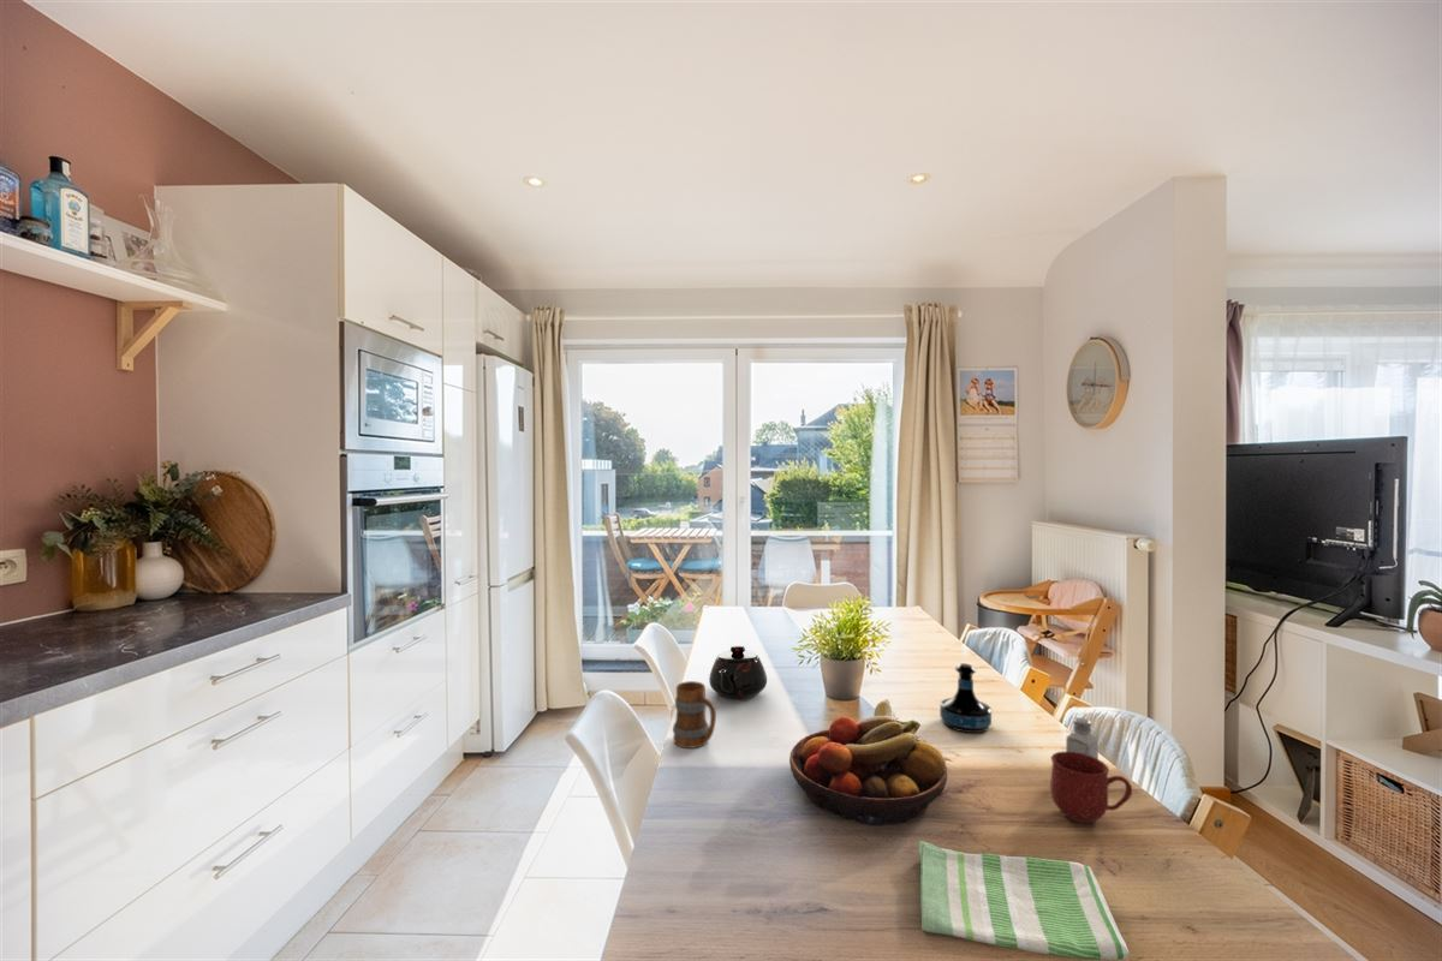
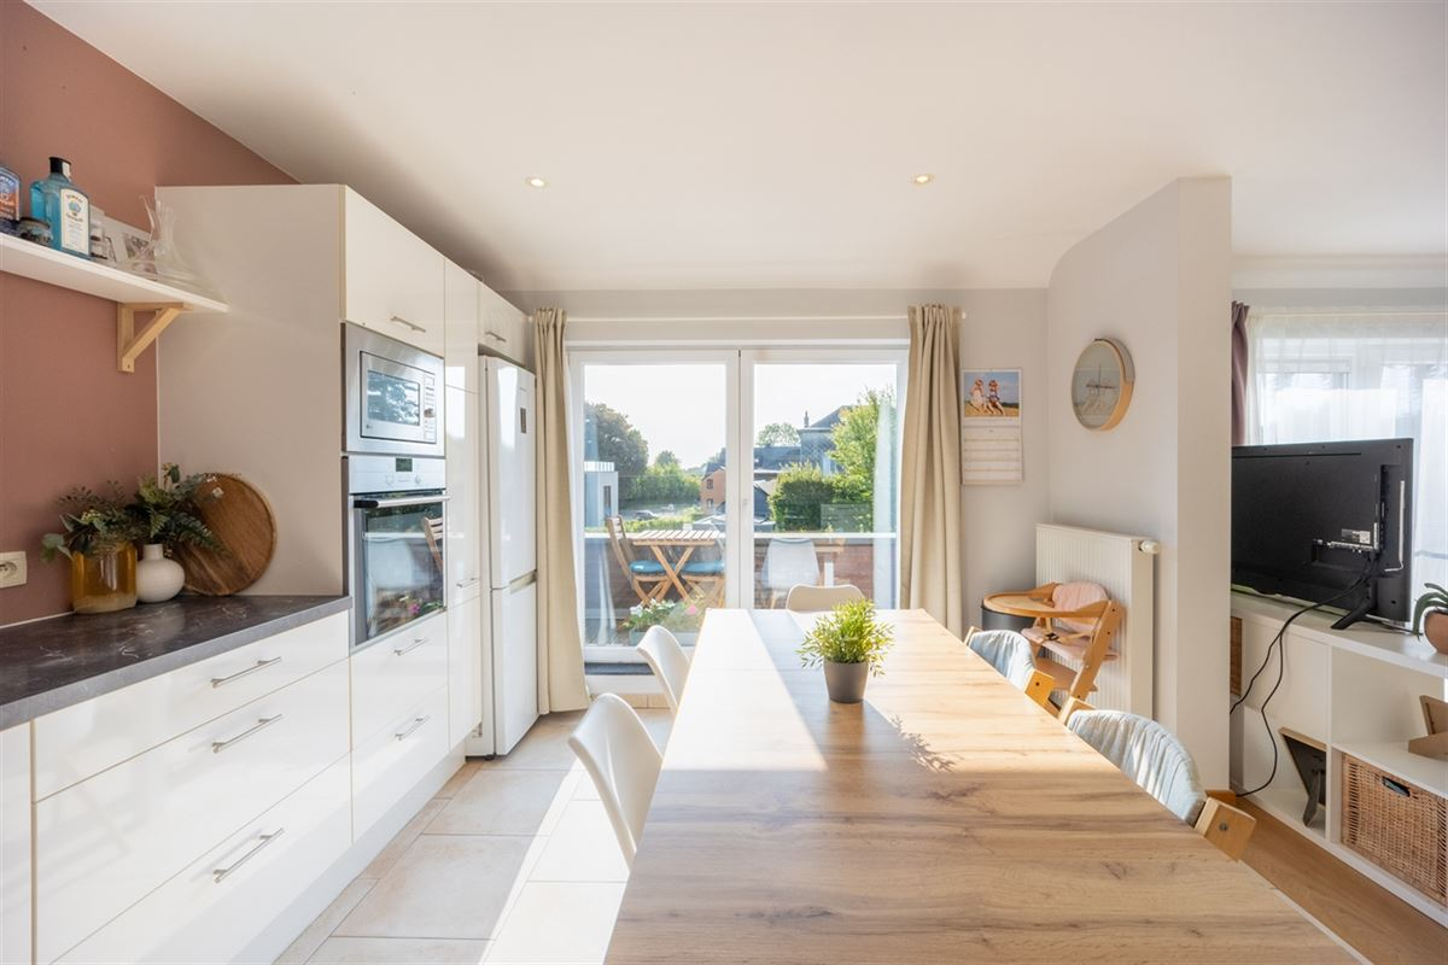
- saltshaker [1065,716,1100,759]
- fruit bowl [788,698,948,828]
- dish towel [917,840,1131,961]
- mug [1049,751,1133,824]
- mug [672,680,717,750]
- teapot [708,644,768,700]
- tequila bottle [939,662,993,734]
